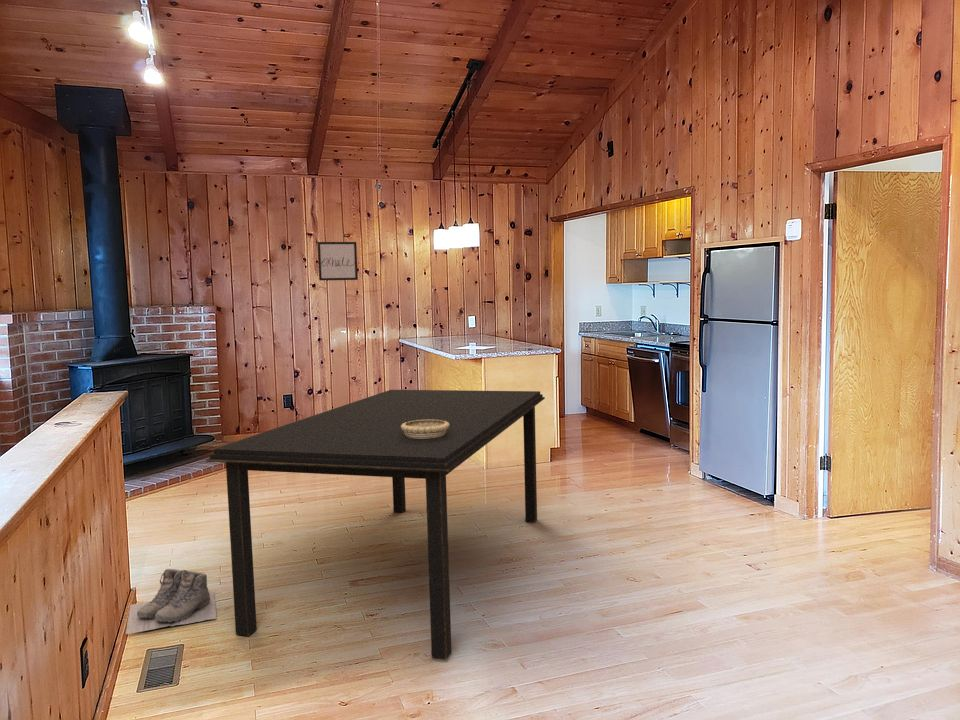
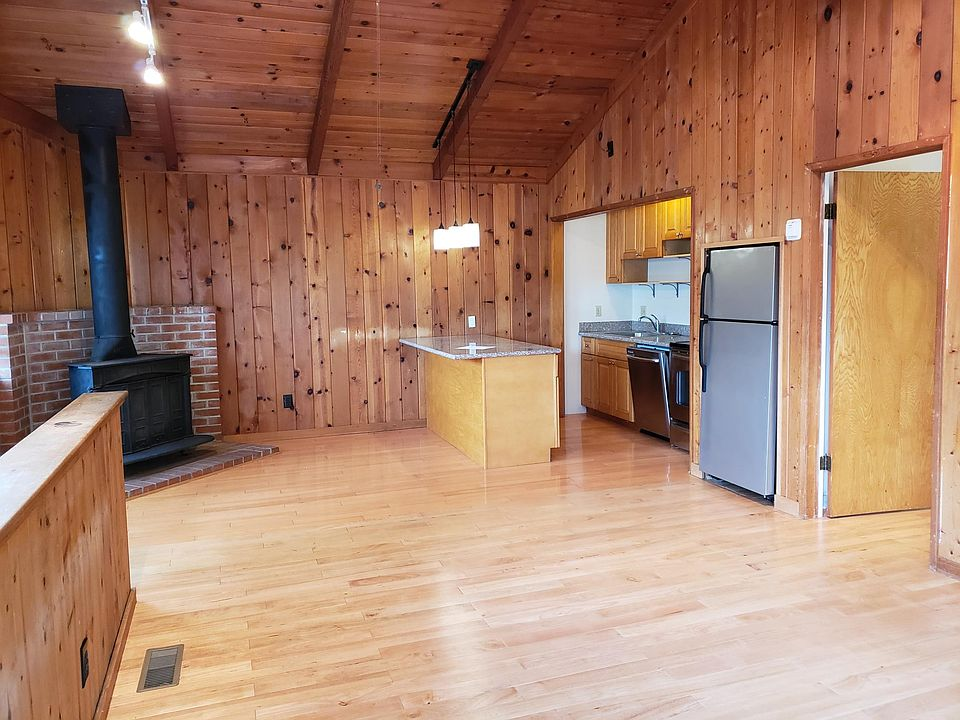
- decorative bowl [401,419,450,439]
- wall art [317,241,359,282]
- boots [125,568,218,635]
- dining table [205,389,546,661]
